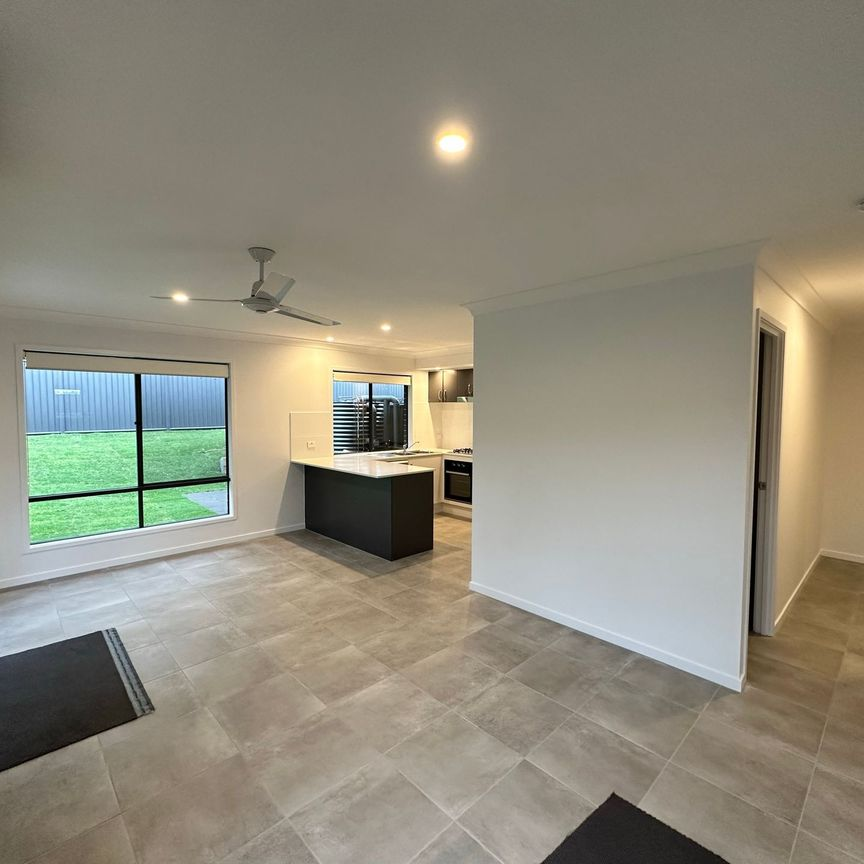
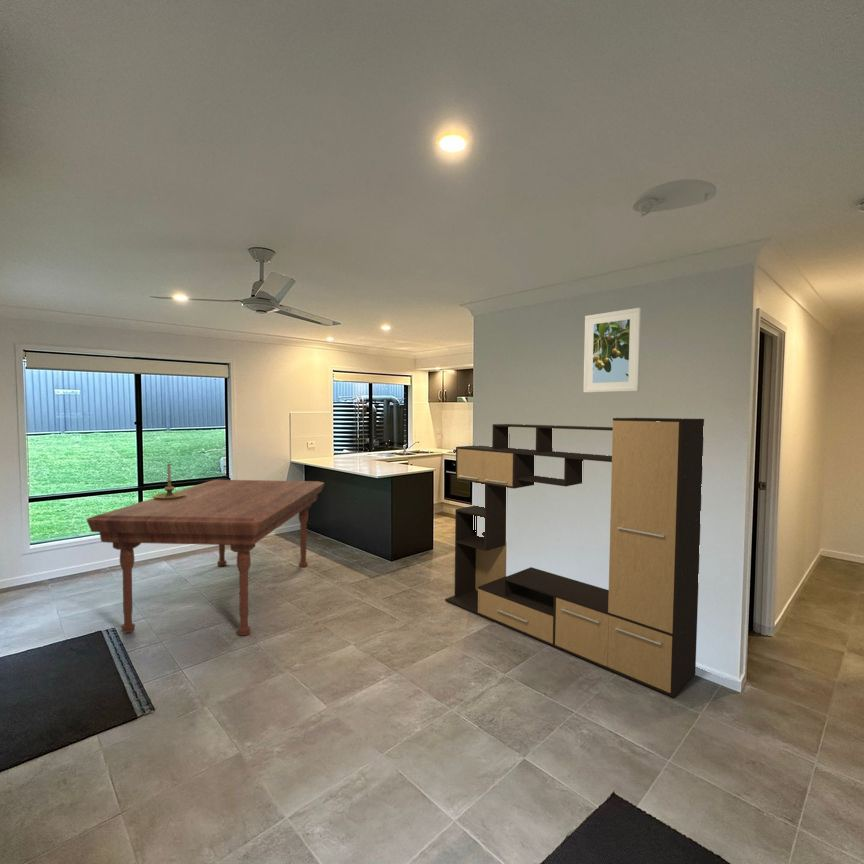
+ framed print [582,307,642,394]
+ smoke detector [632,178,717,218]
+ media console [444,417,705,698]
+ candle holder [151,463,186,499]
+ dining table [86,479,325,637]
